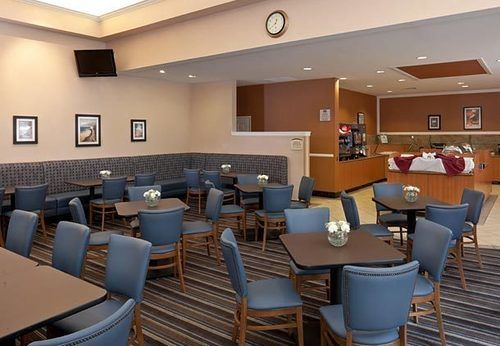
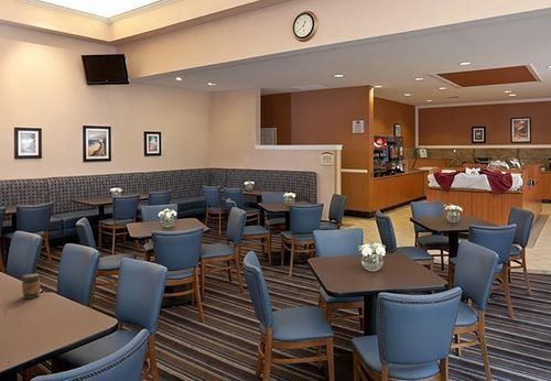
+ jar [21,273,41,300]
